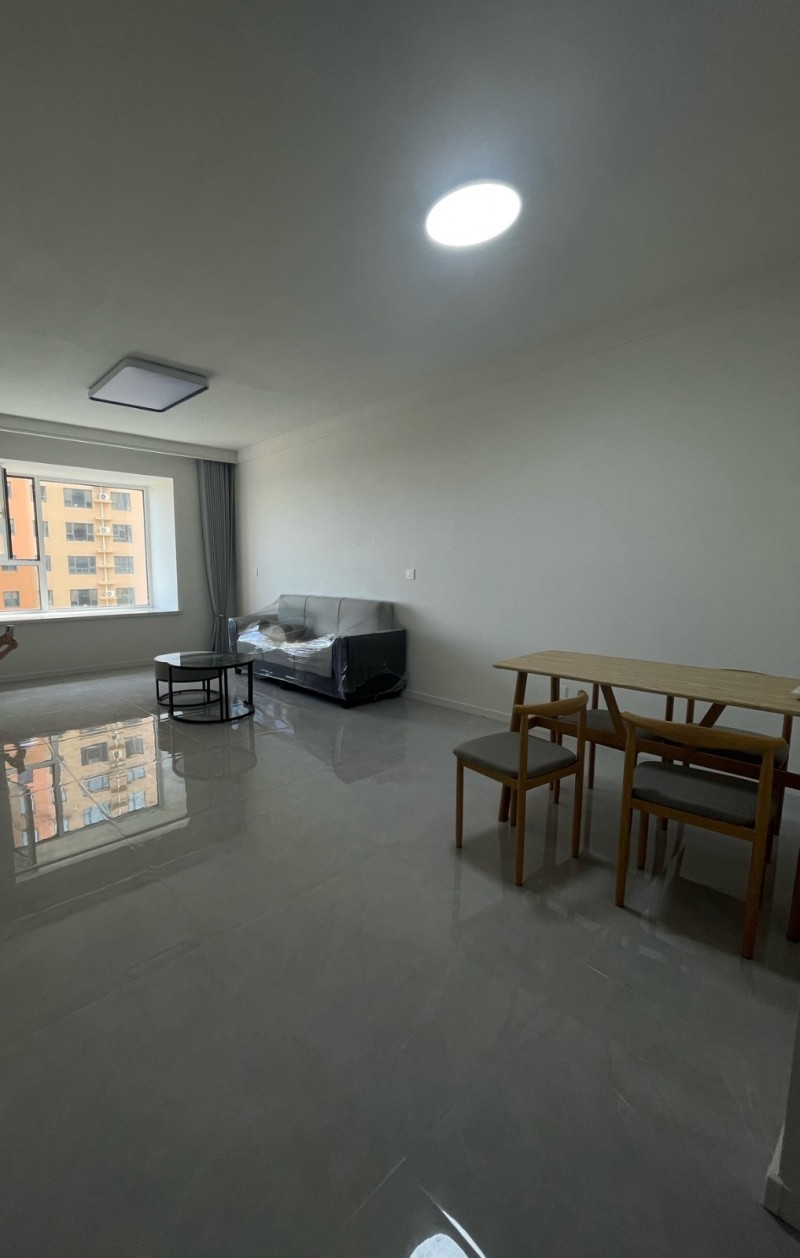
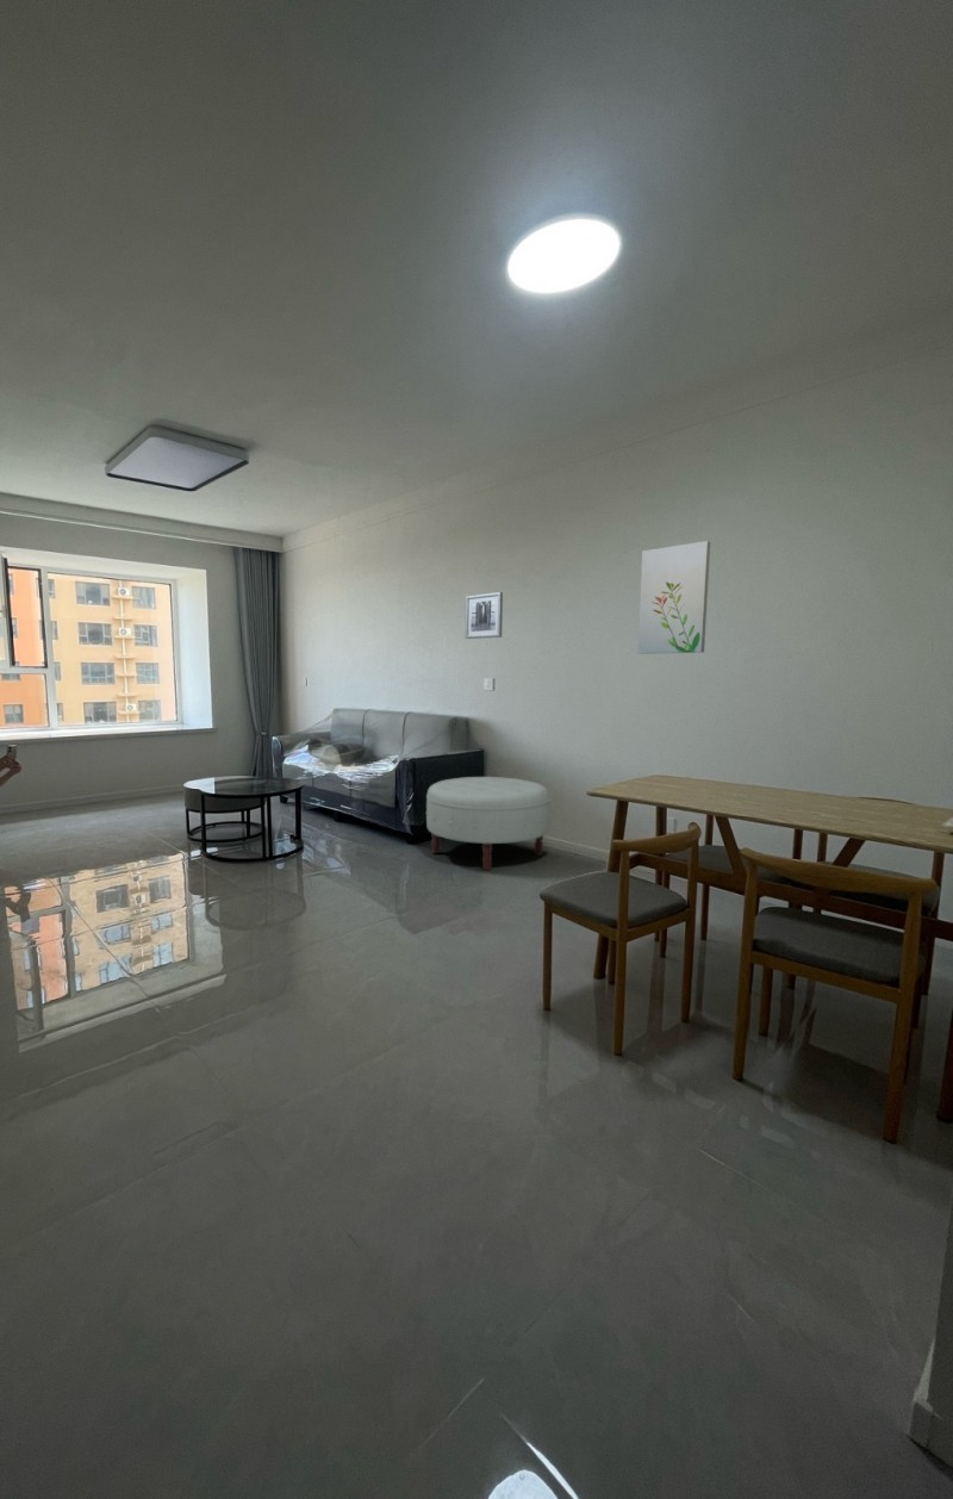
+ wall art [636,540,711,655]
+ ottoman [425,776,552,871]
+ wall art [465,591,504,640]
